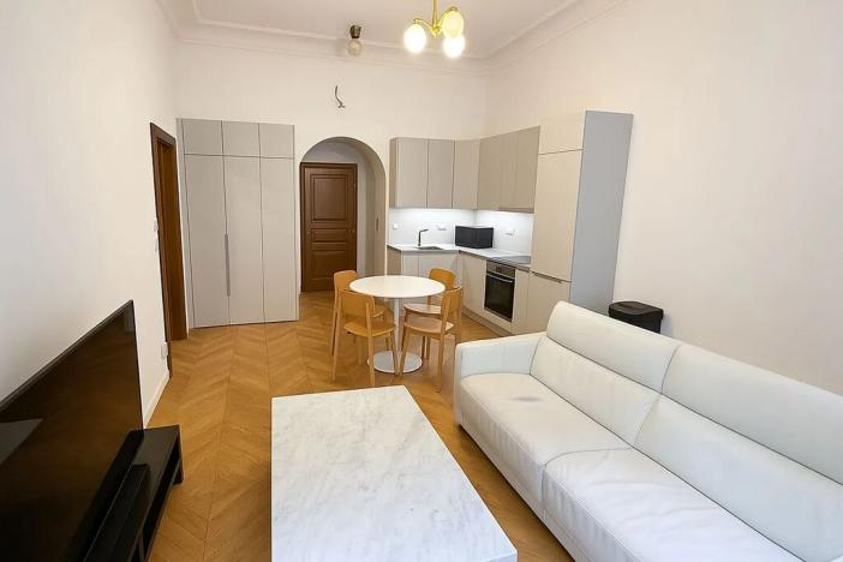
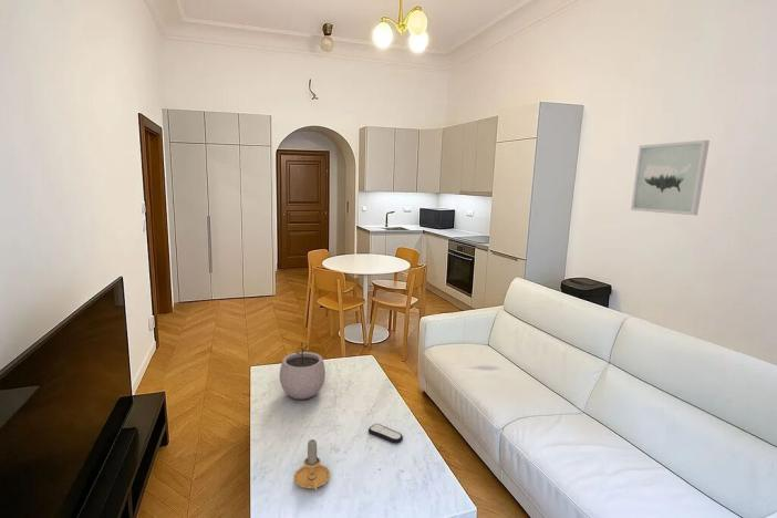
+ wall art [630,139,711,216]
+ plant pot [279,341,327,401]
+ candle [293,438,331,493]
+ remote control [367,423,404,444]
